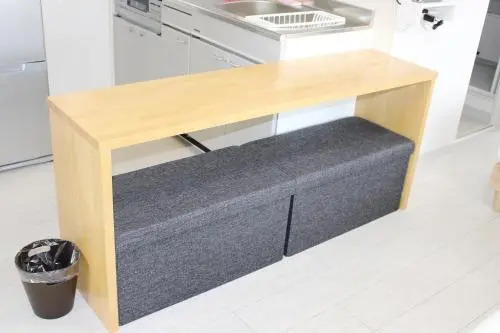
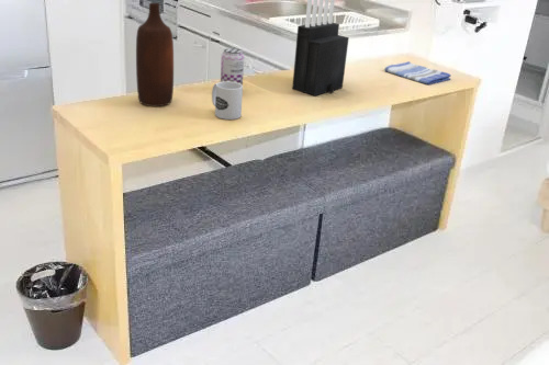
+ dish towel [383,60,451,85]
+ beer can [220,47,245,87]
+ bottle [135,2,175,107]
+ knife block [291,0,350,98]
+ mug [211,81,244,121]
